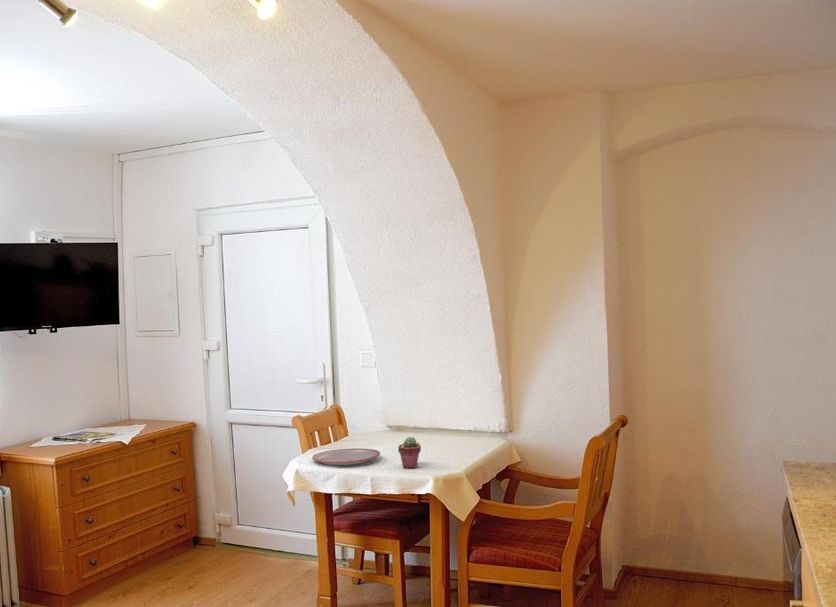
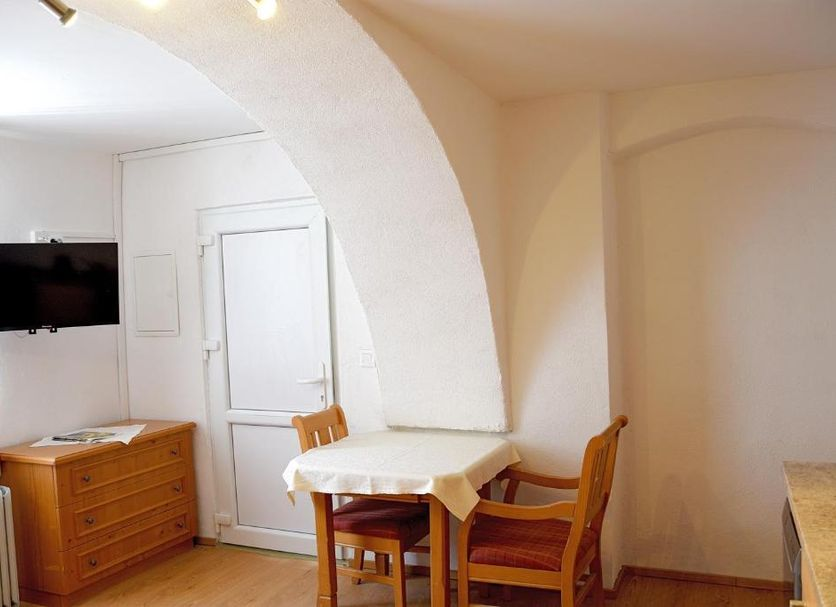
- plate [311,447,381,466]
- potted succulent [397,436,422,469]
